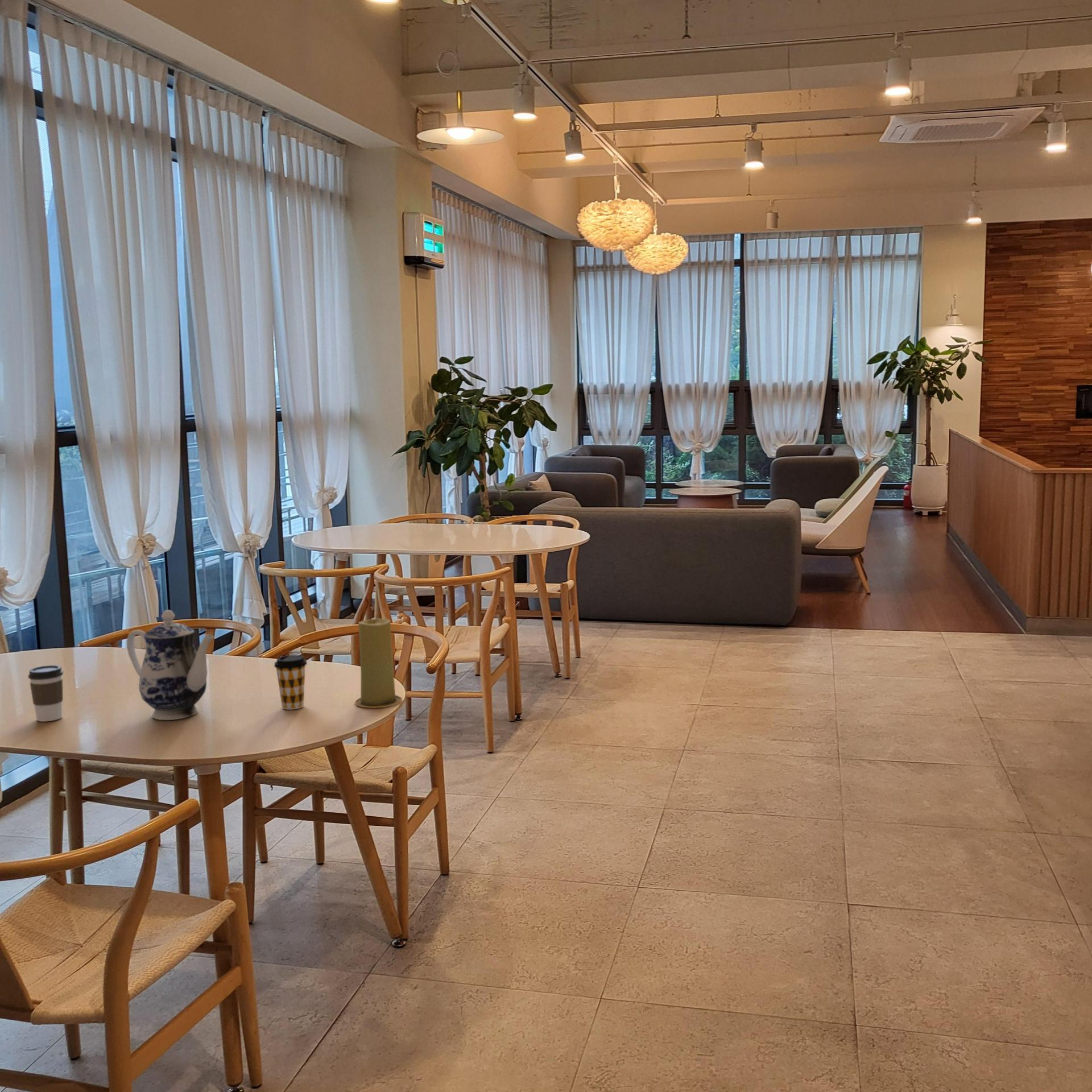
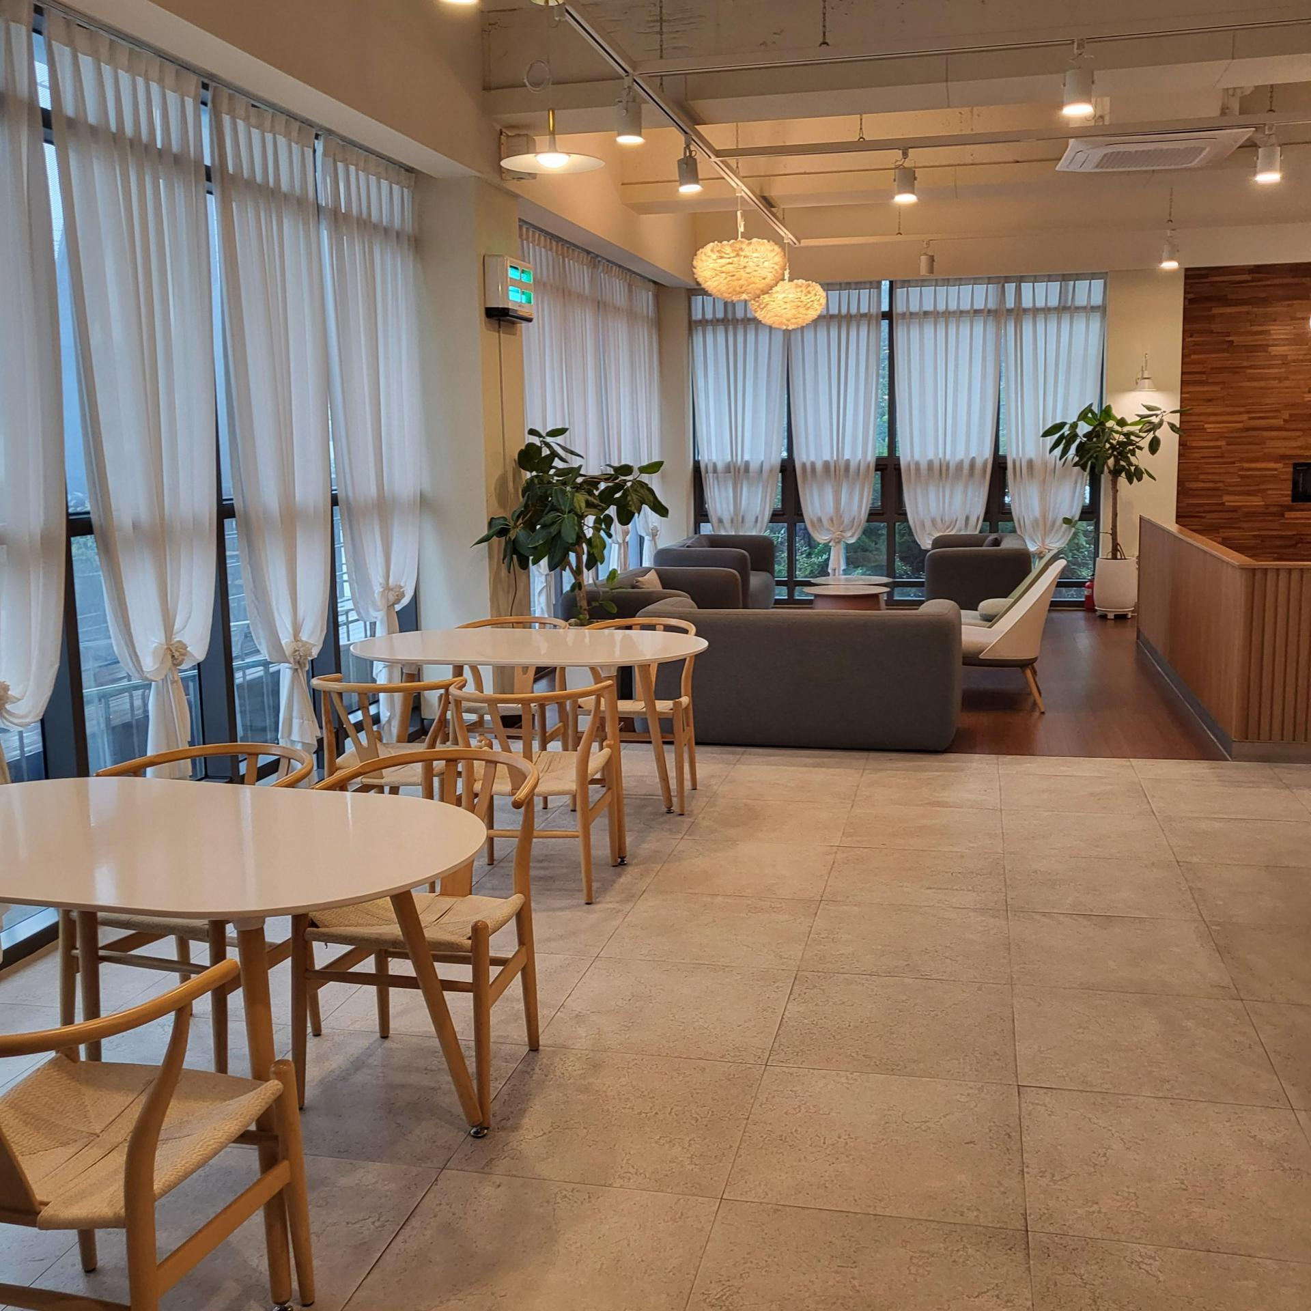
- coffee cup [28,664,64,722]
- candle [354,618,403,709]
- teapot [126,610,214,721]
- coffee cup [274,655,308,710]
